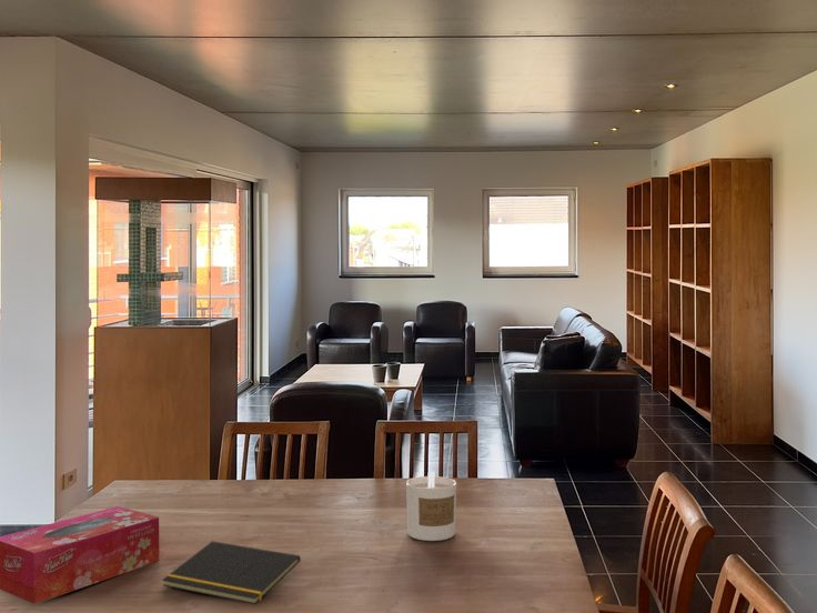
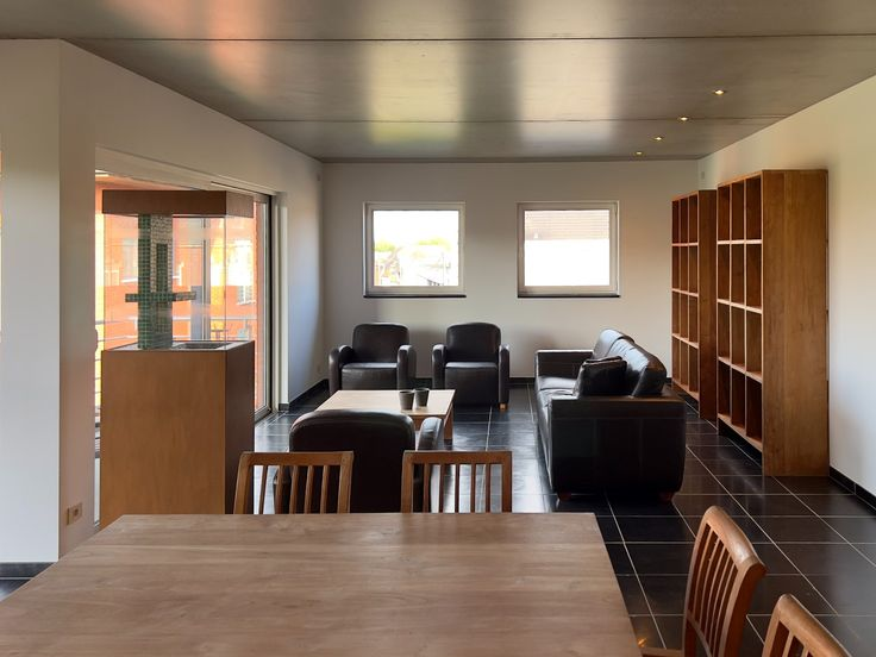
- notepad [161,540,302,605]
- tissue box [0,505,160,605]
- candle [405,471,457,542]
